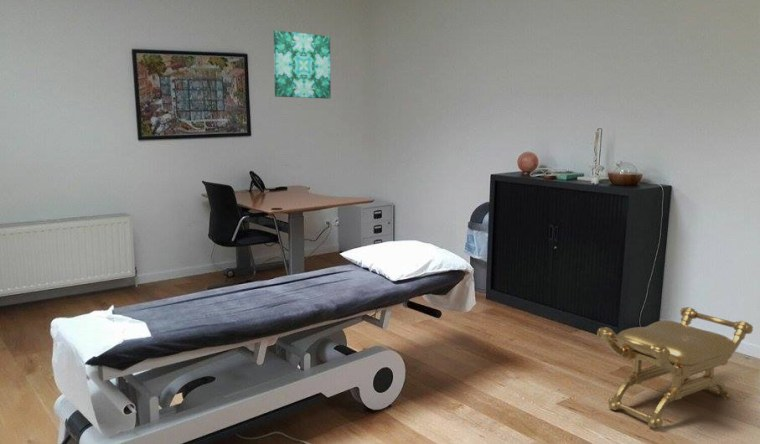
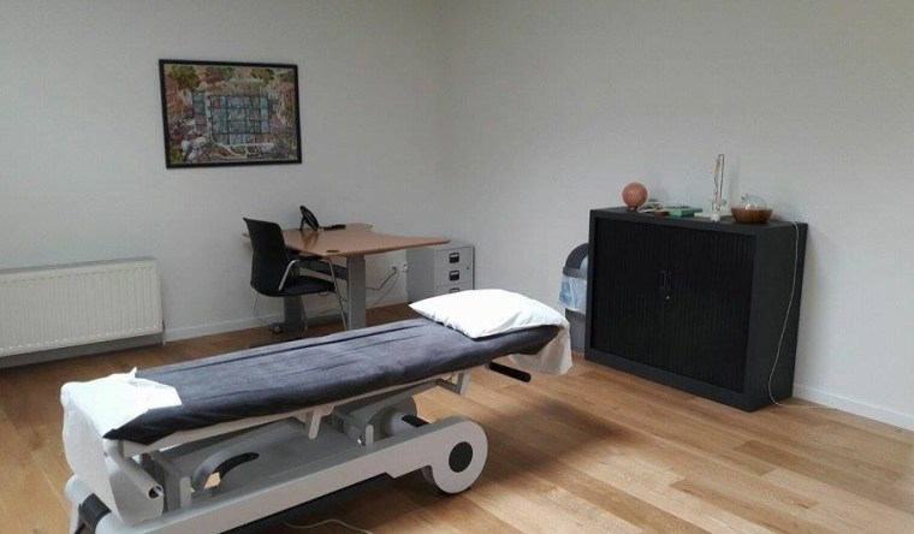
- stool [596,306,754,429]
- wall art [273,30,332,100]
